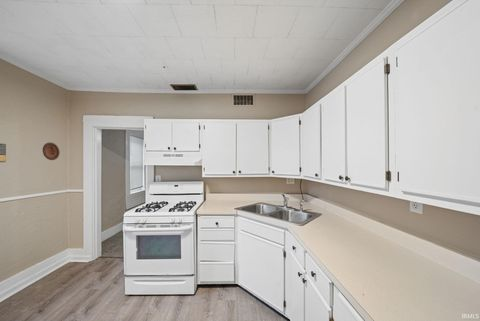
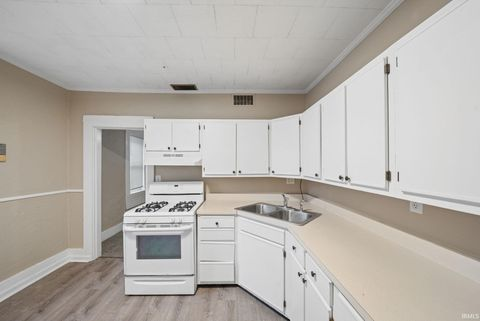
- decorative plate [42,141,61,161]
